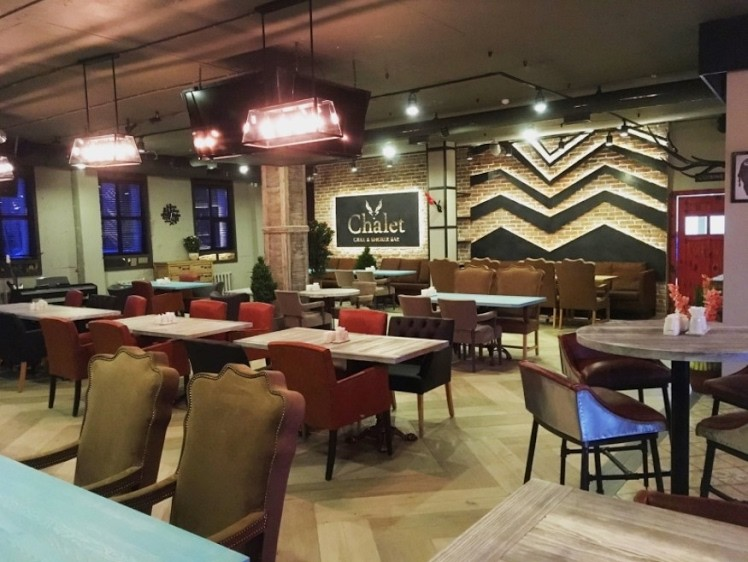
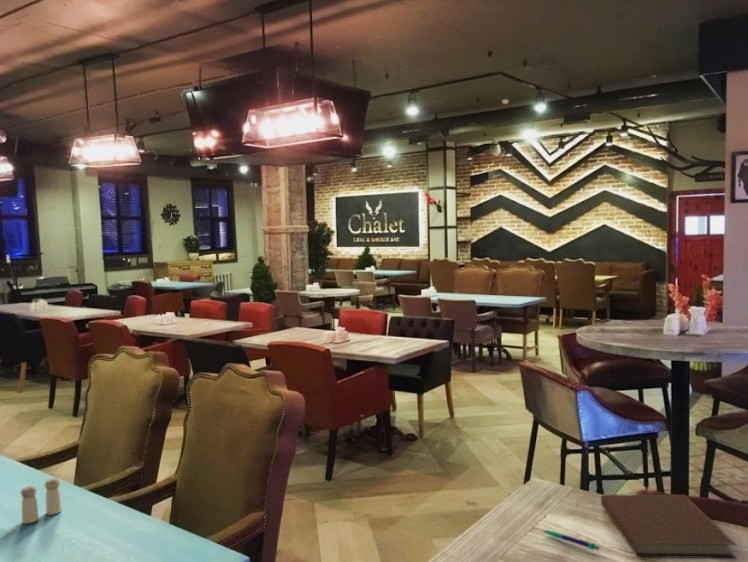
+ salt and pepper shaker [20,478,63,525]
+ notebook [600,494,738,559]
+ pen [541,529,600,551]
